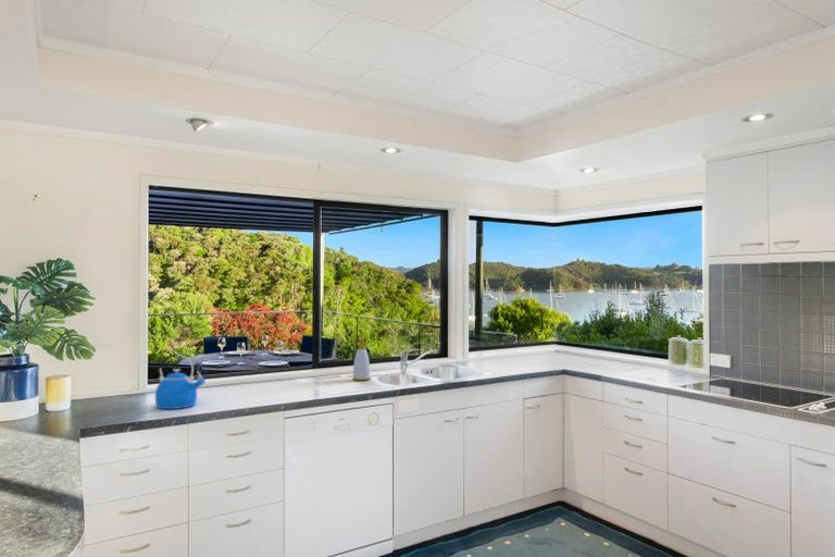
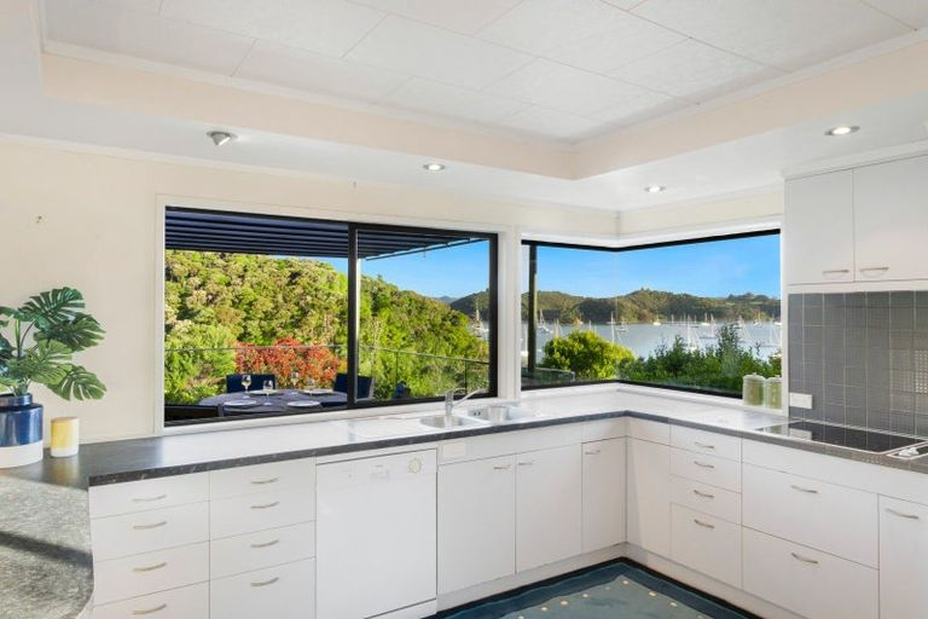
- soap bottle [351,336,372,382]
- kettle [154,352,207,410]
